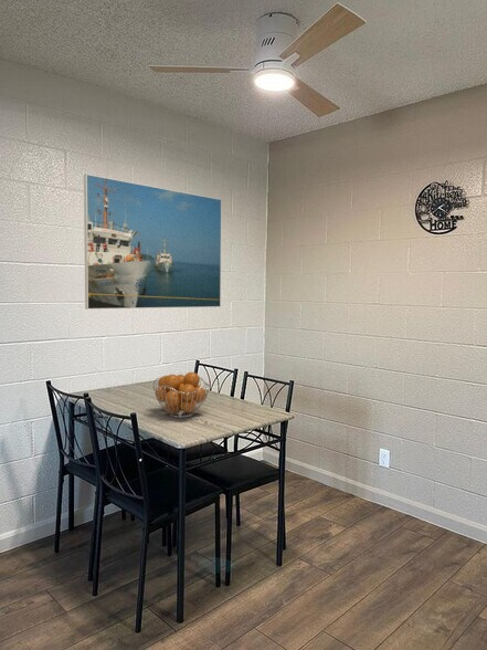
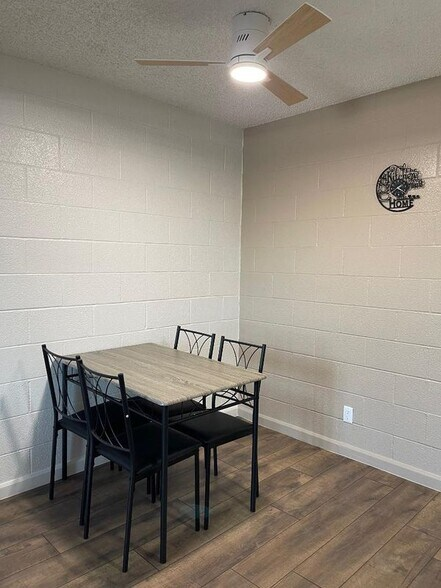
- fruit basket [152,371,211,419]
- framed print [83,172,223,311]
